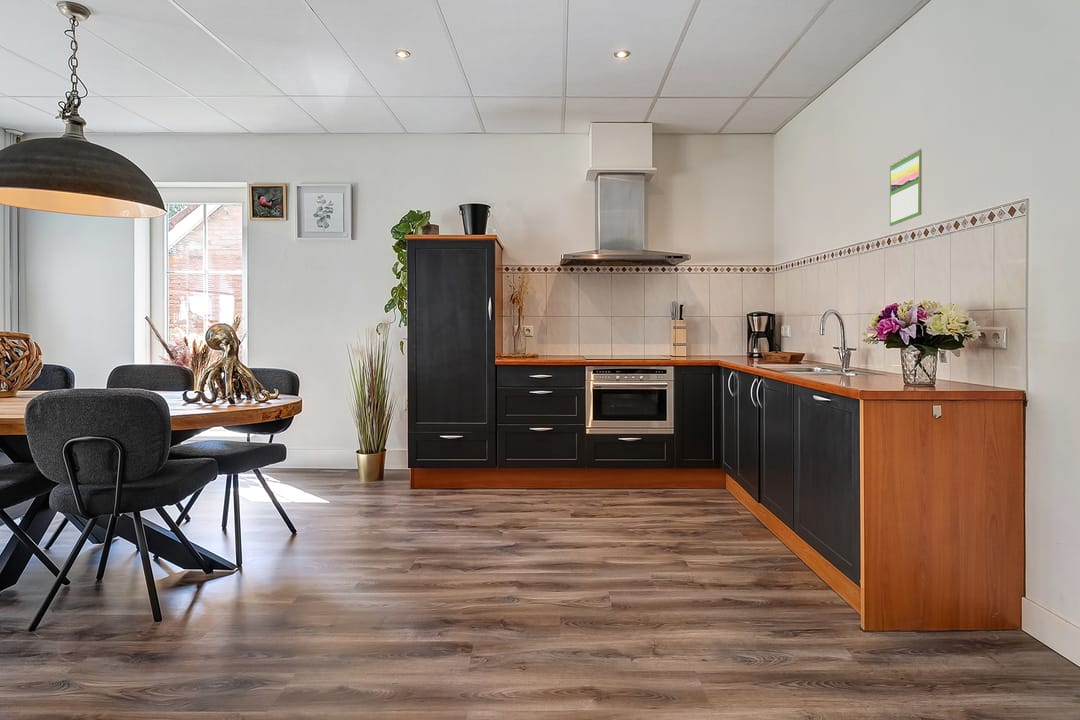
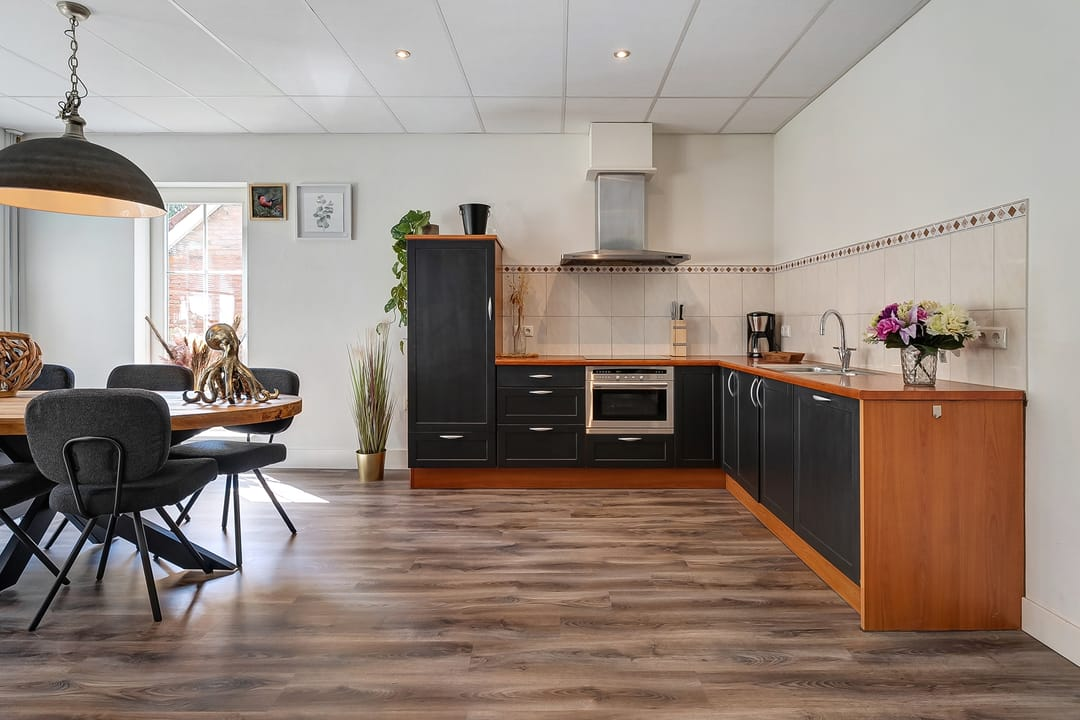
- calendar [889,147,923,227]
